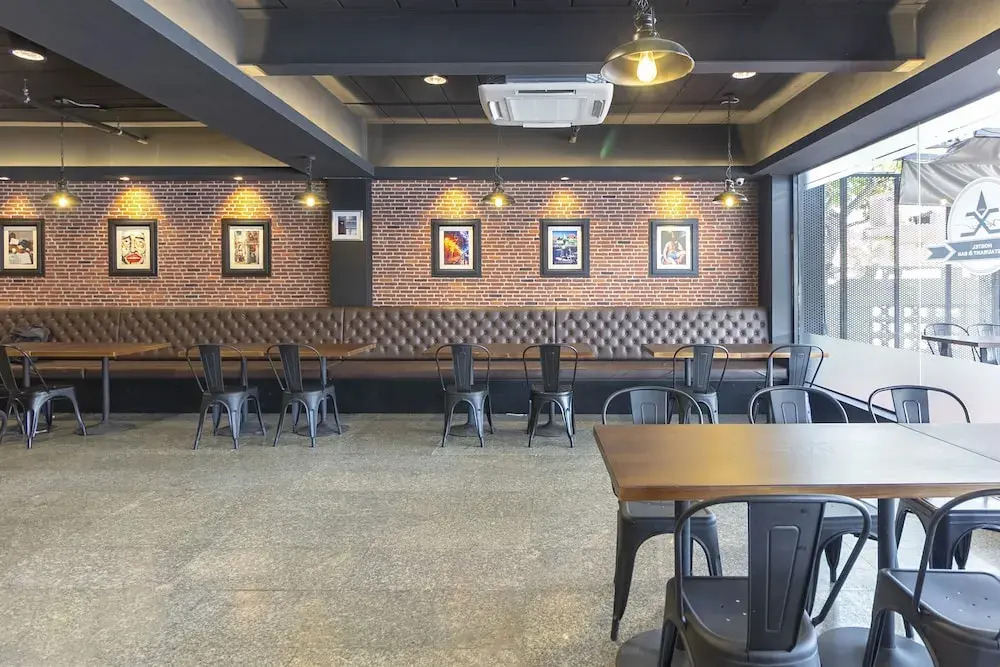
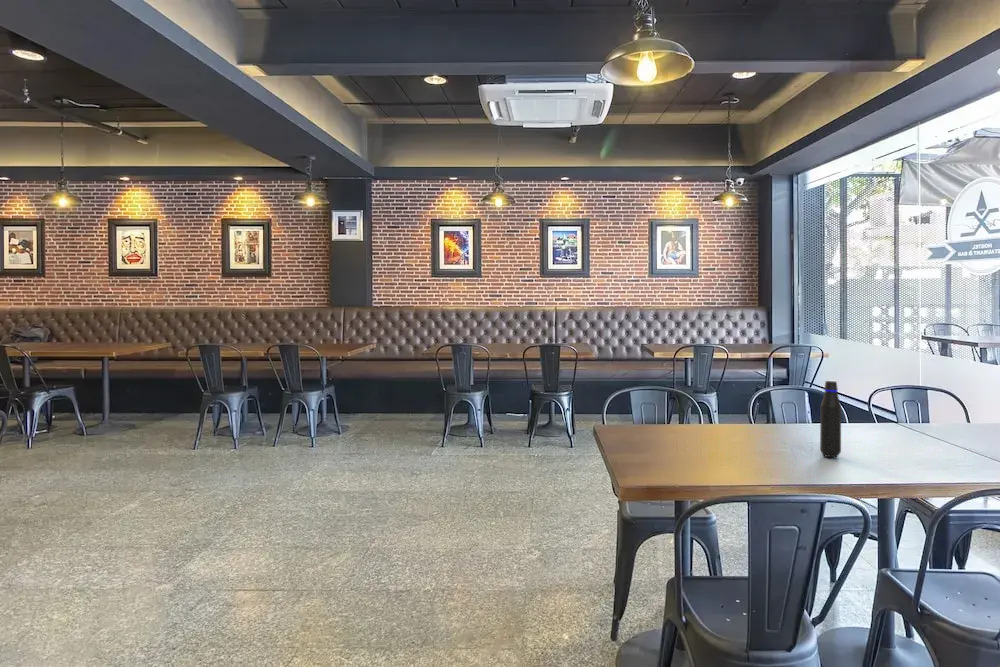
+ water bottle [819,380,842,459]
